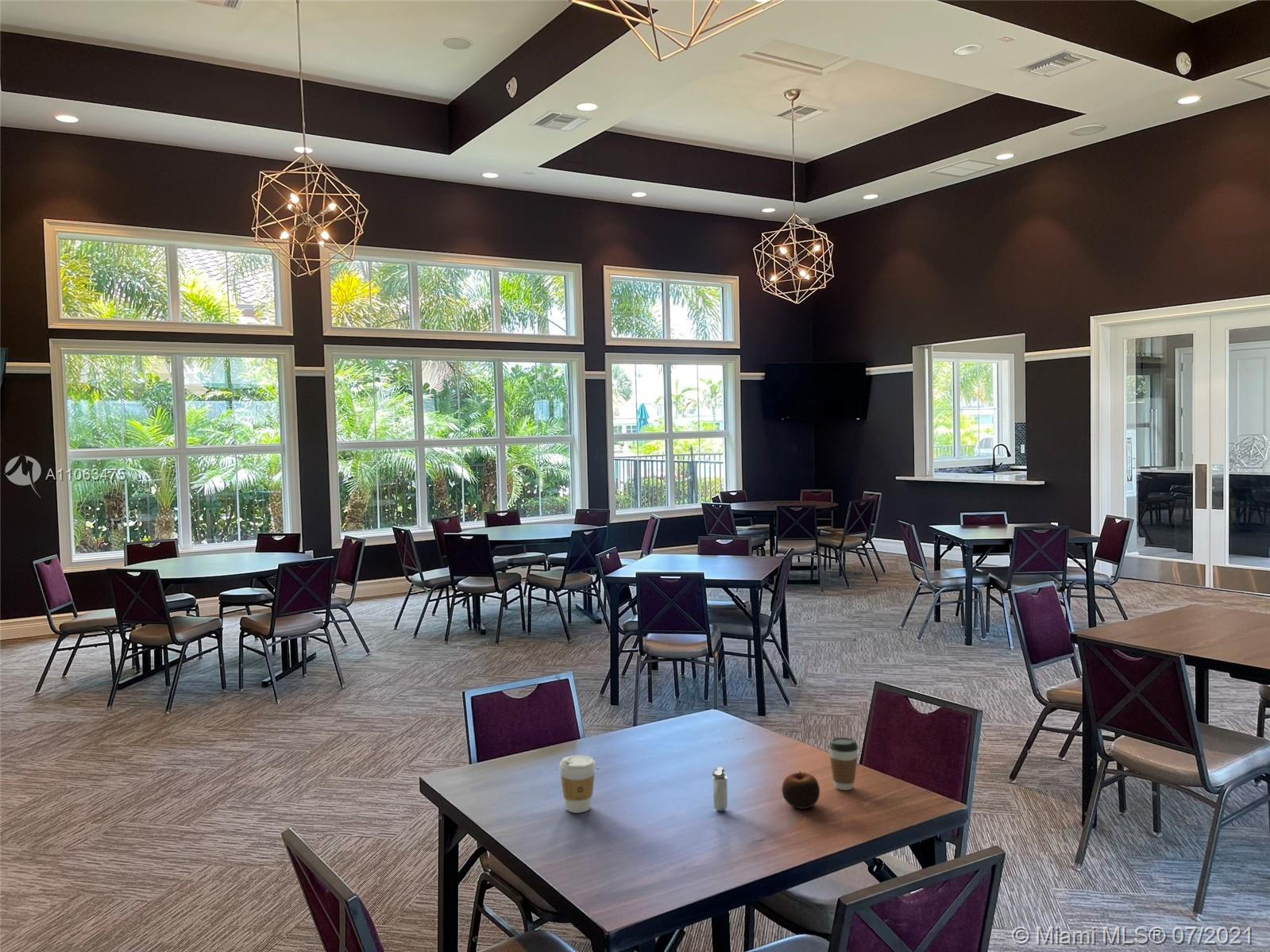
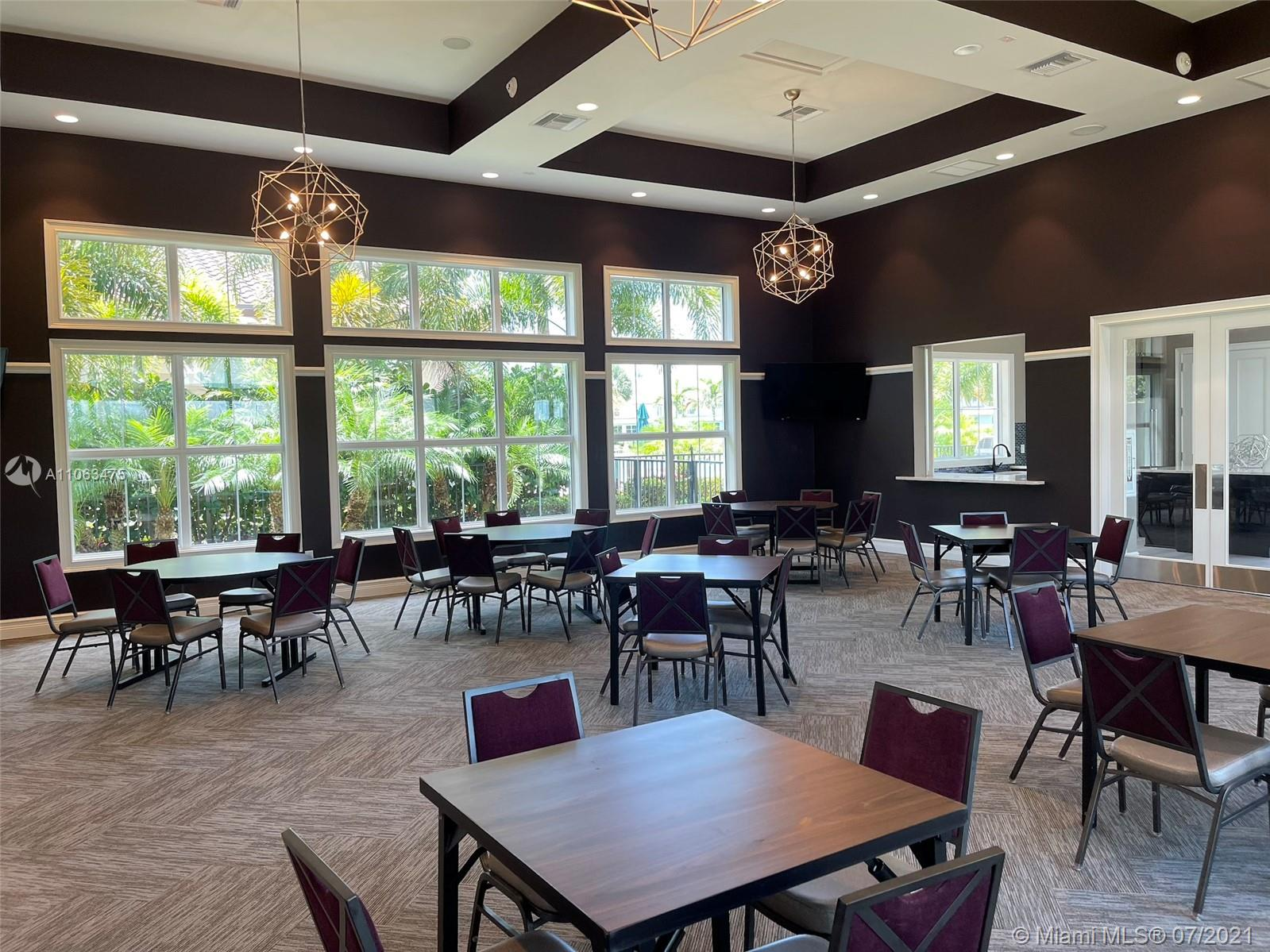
- coffee cup [558,754,596,814]
- shaker [712,766,728,812]
- coffee cup [828,737,859,791]
- apple [781,770,820,810]
